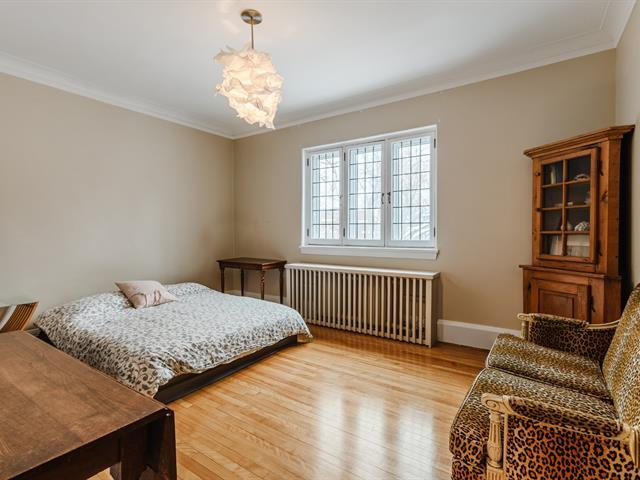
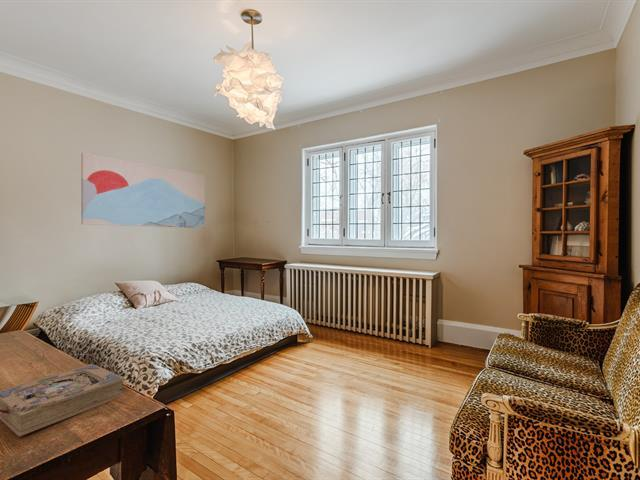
+ wall art [80,152,206,229]
+ book [0,363,125,438]
